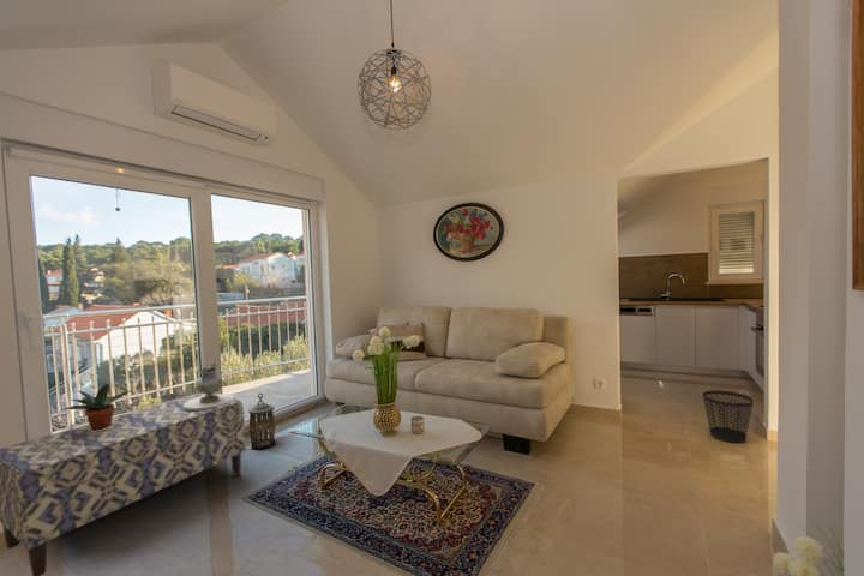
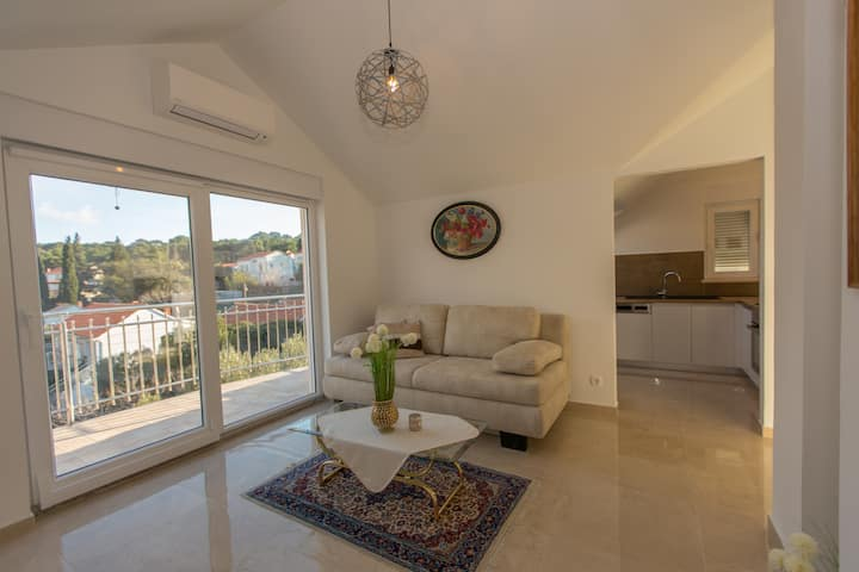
- lantern [247,392,276,451]
- decorative vase [184,362,235,409]
- bench [0,392,247,576]
- wastebasket [702,390,755,444]
- potted plant [61,383,132,431]
